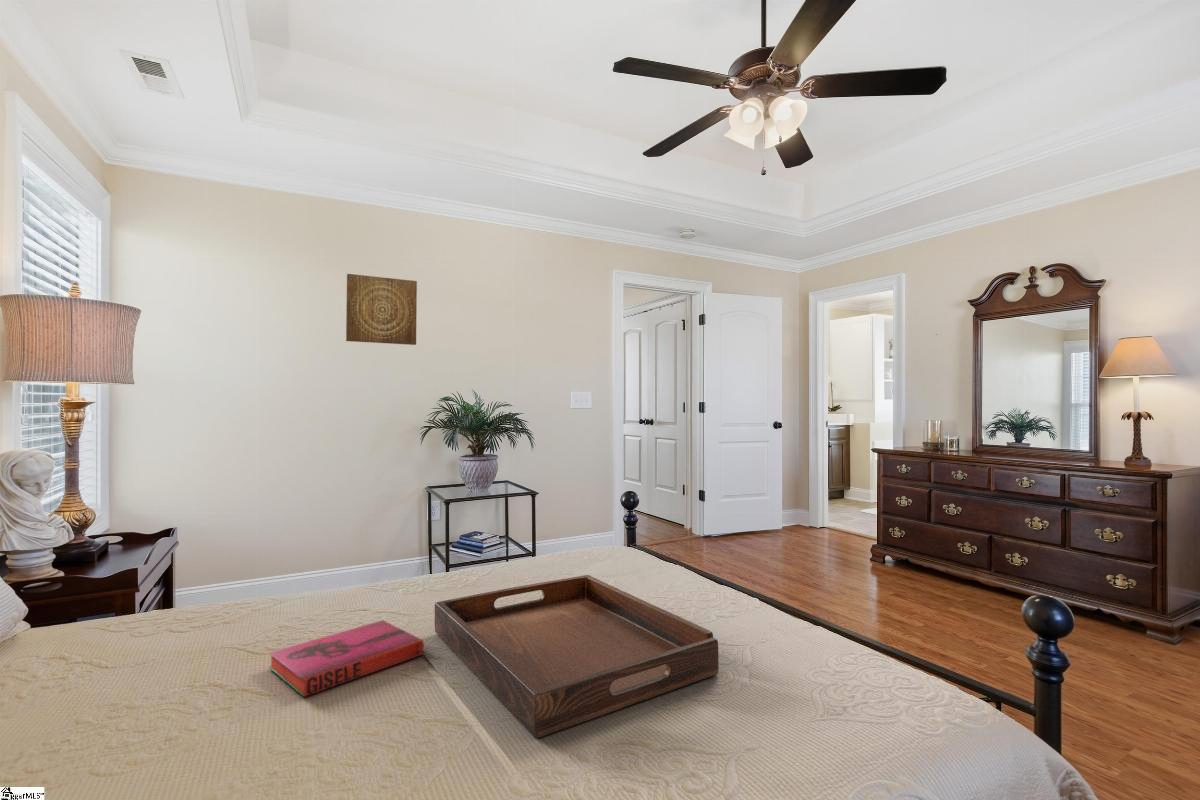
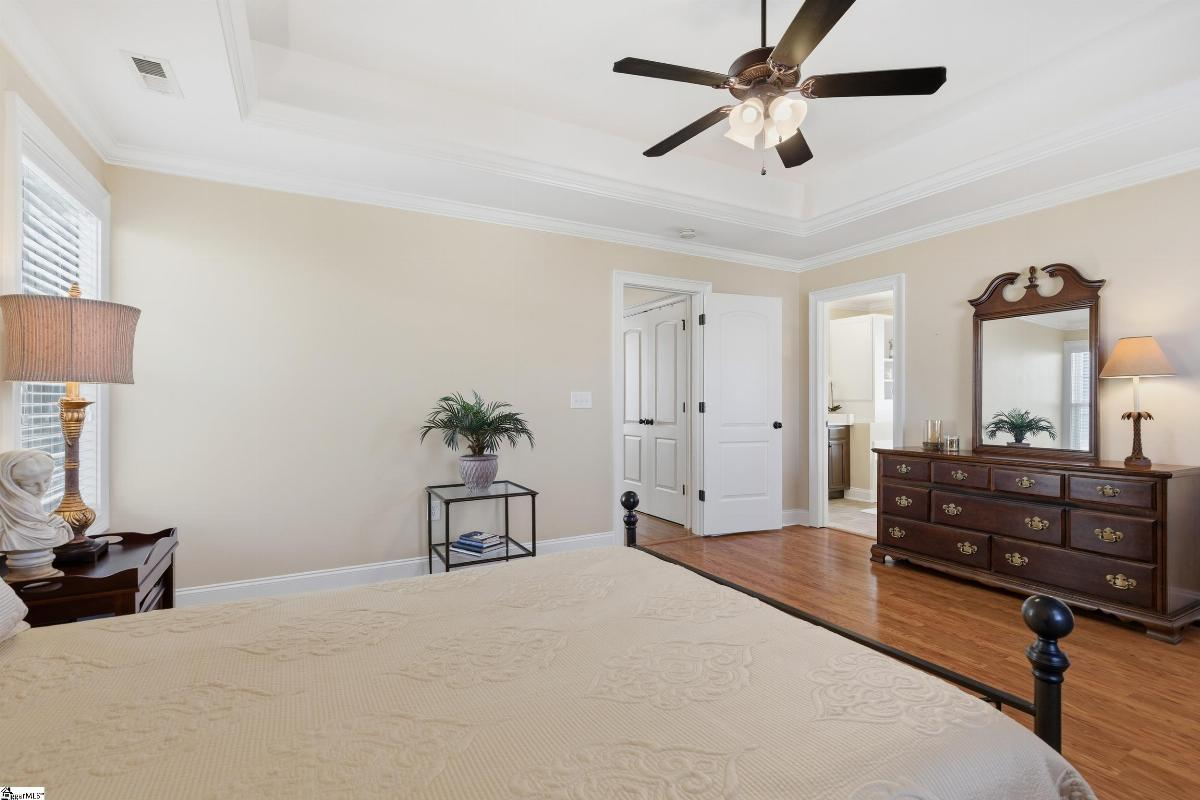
- wall art [345,273,418,346]
- serving tray [434,574,720,739]
- hardback book [268,619,425,698]
